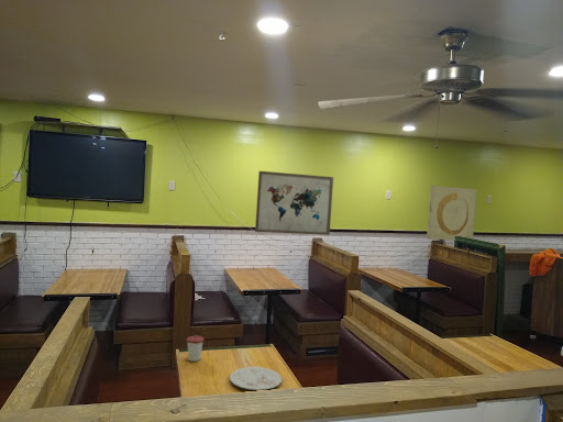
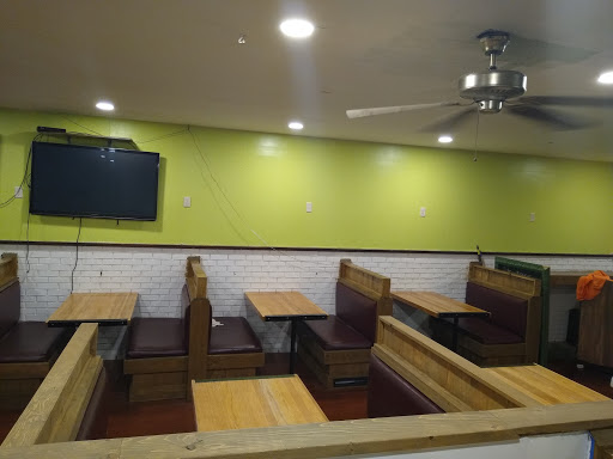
- wall art [426,185,477,241]
- cup [186,333,206,363]
- plate [229,366,283,391]
- wall art [254,170,334,236]
